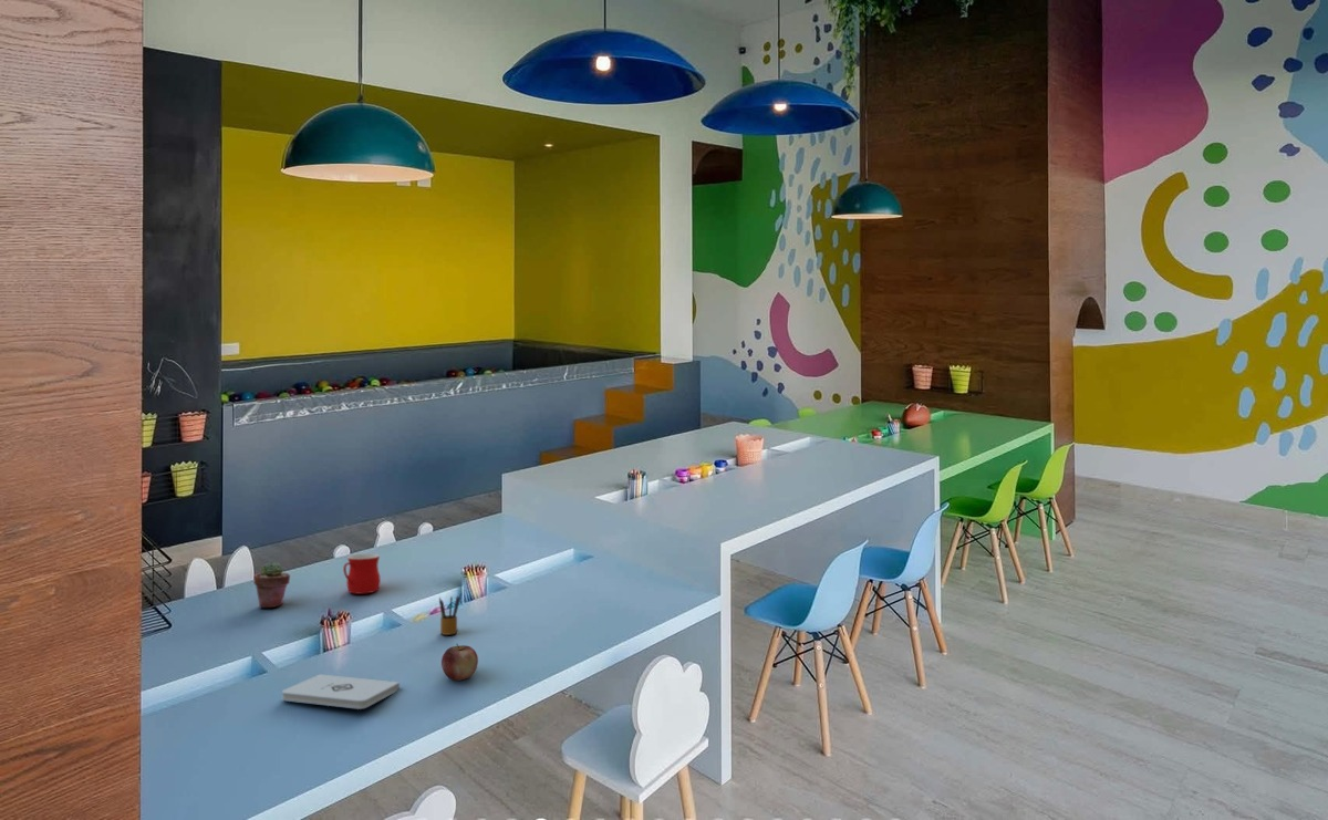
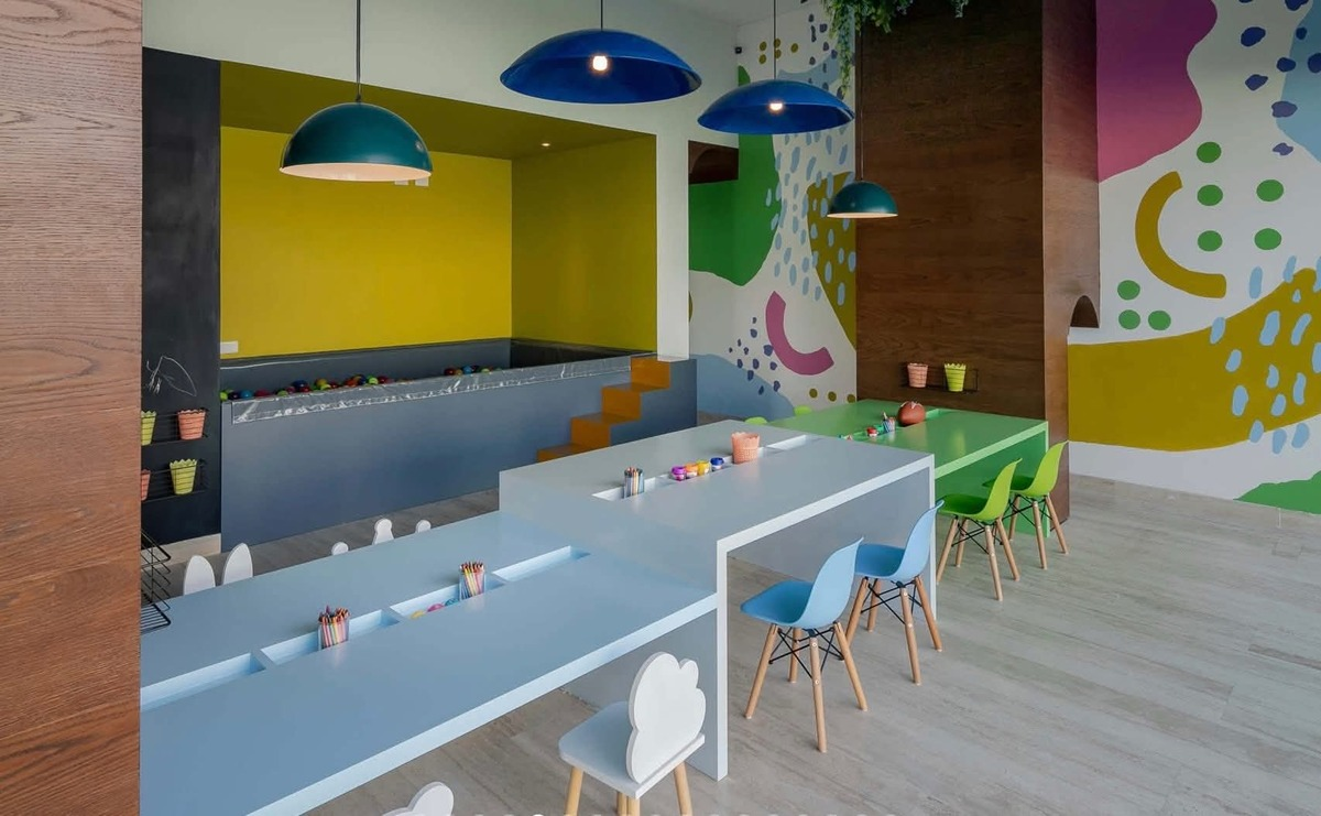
- pencil box [438,591,463,636]
- potted succulent [252,561,291,609]
- notepad [281,673,401,710]
- apple [440,643,479,682]
- mug [342,552,382,595]
